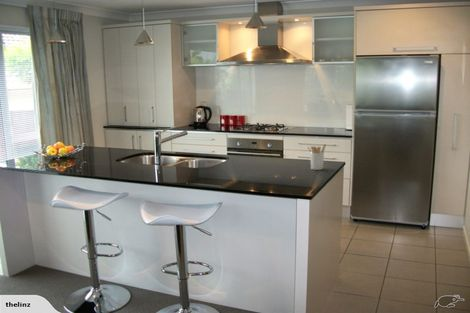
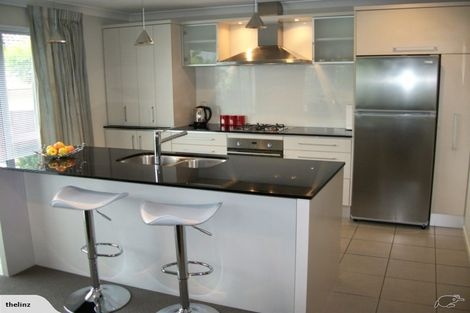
- utensil holder [307,143,327,171]
